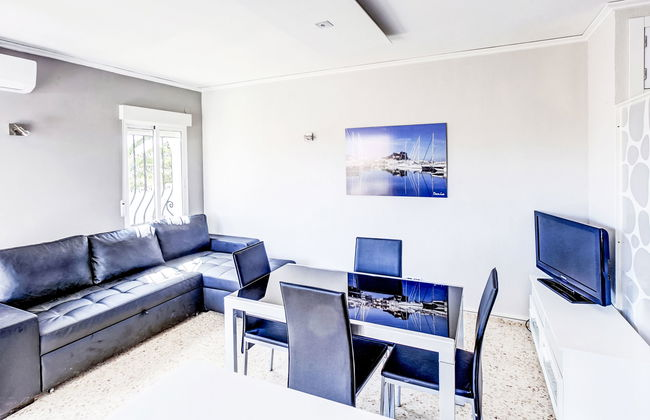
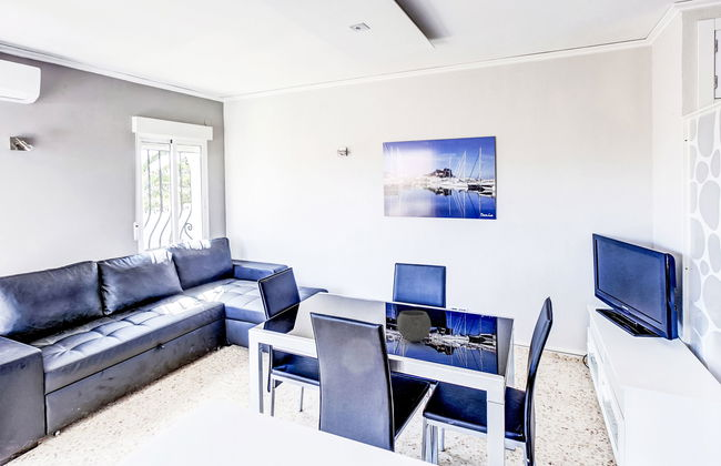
+ bowl [396,310,433,343]
